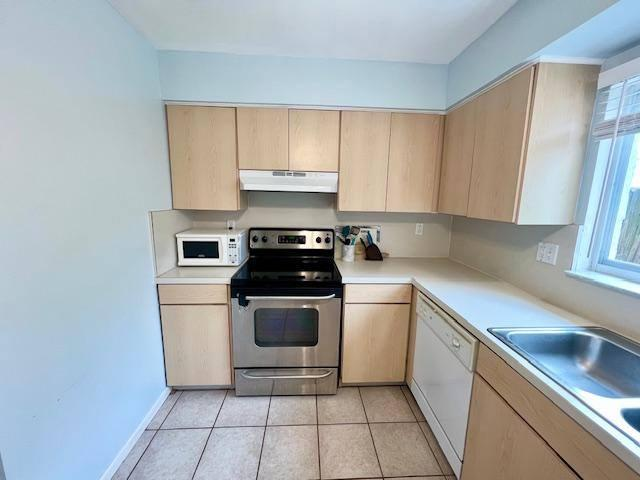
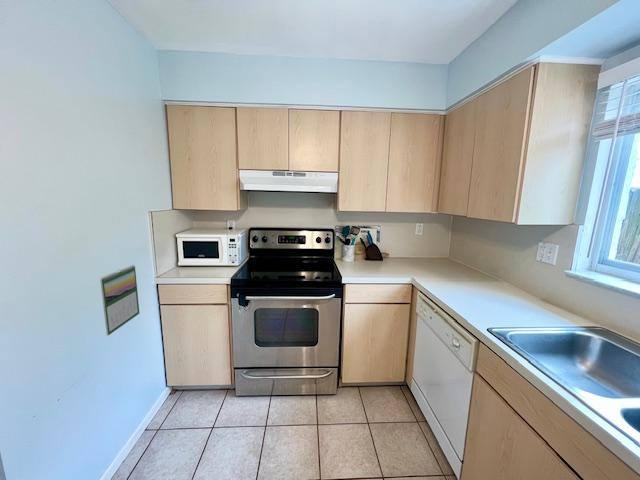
+ calendar [99,264,140,336]
